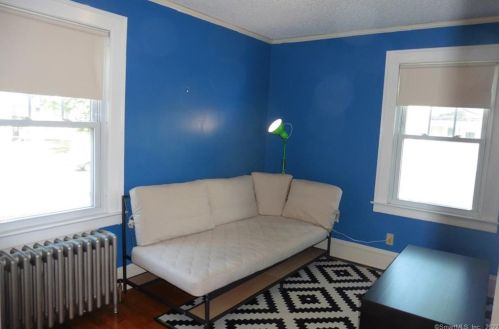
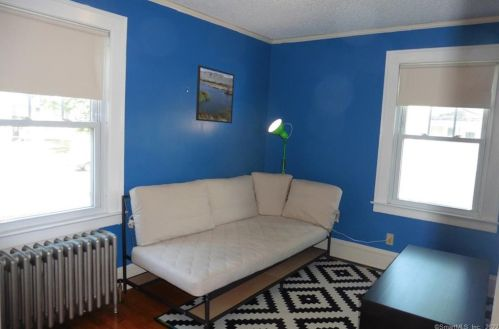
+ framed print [195,64,235,124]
